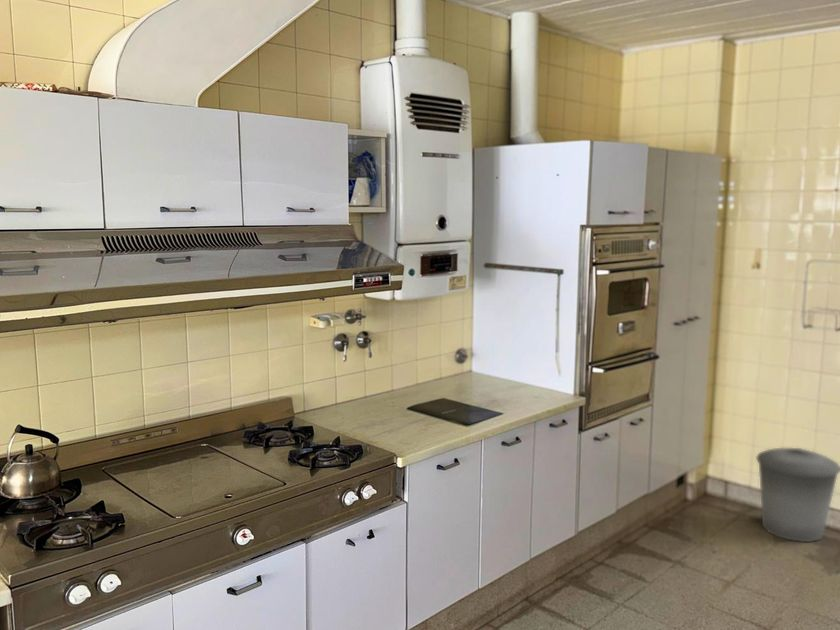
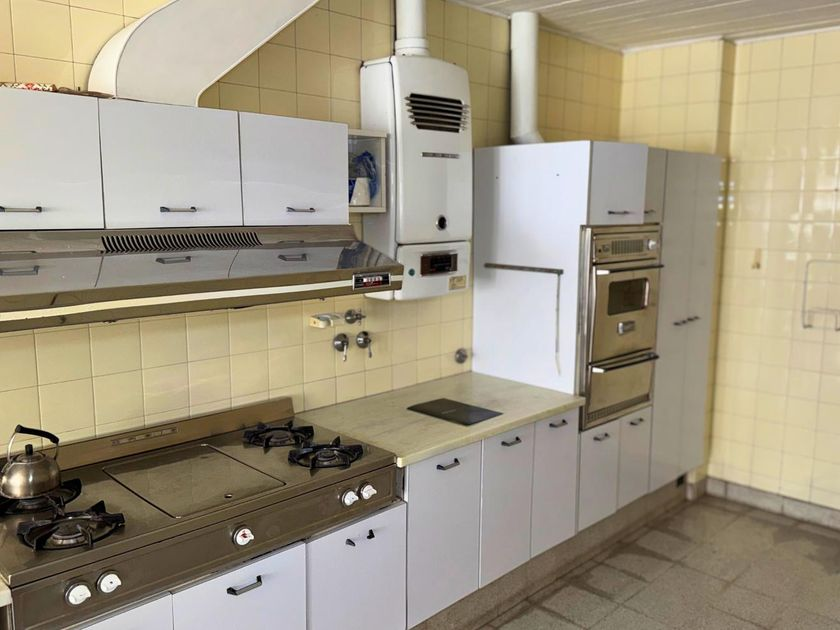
- trash can [755,447,840,543]
